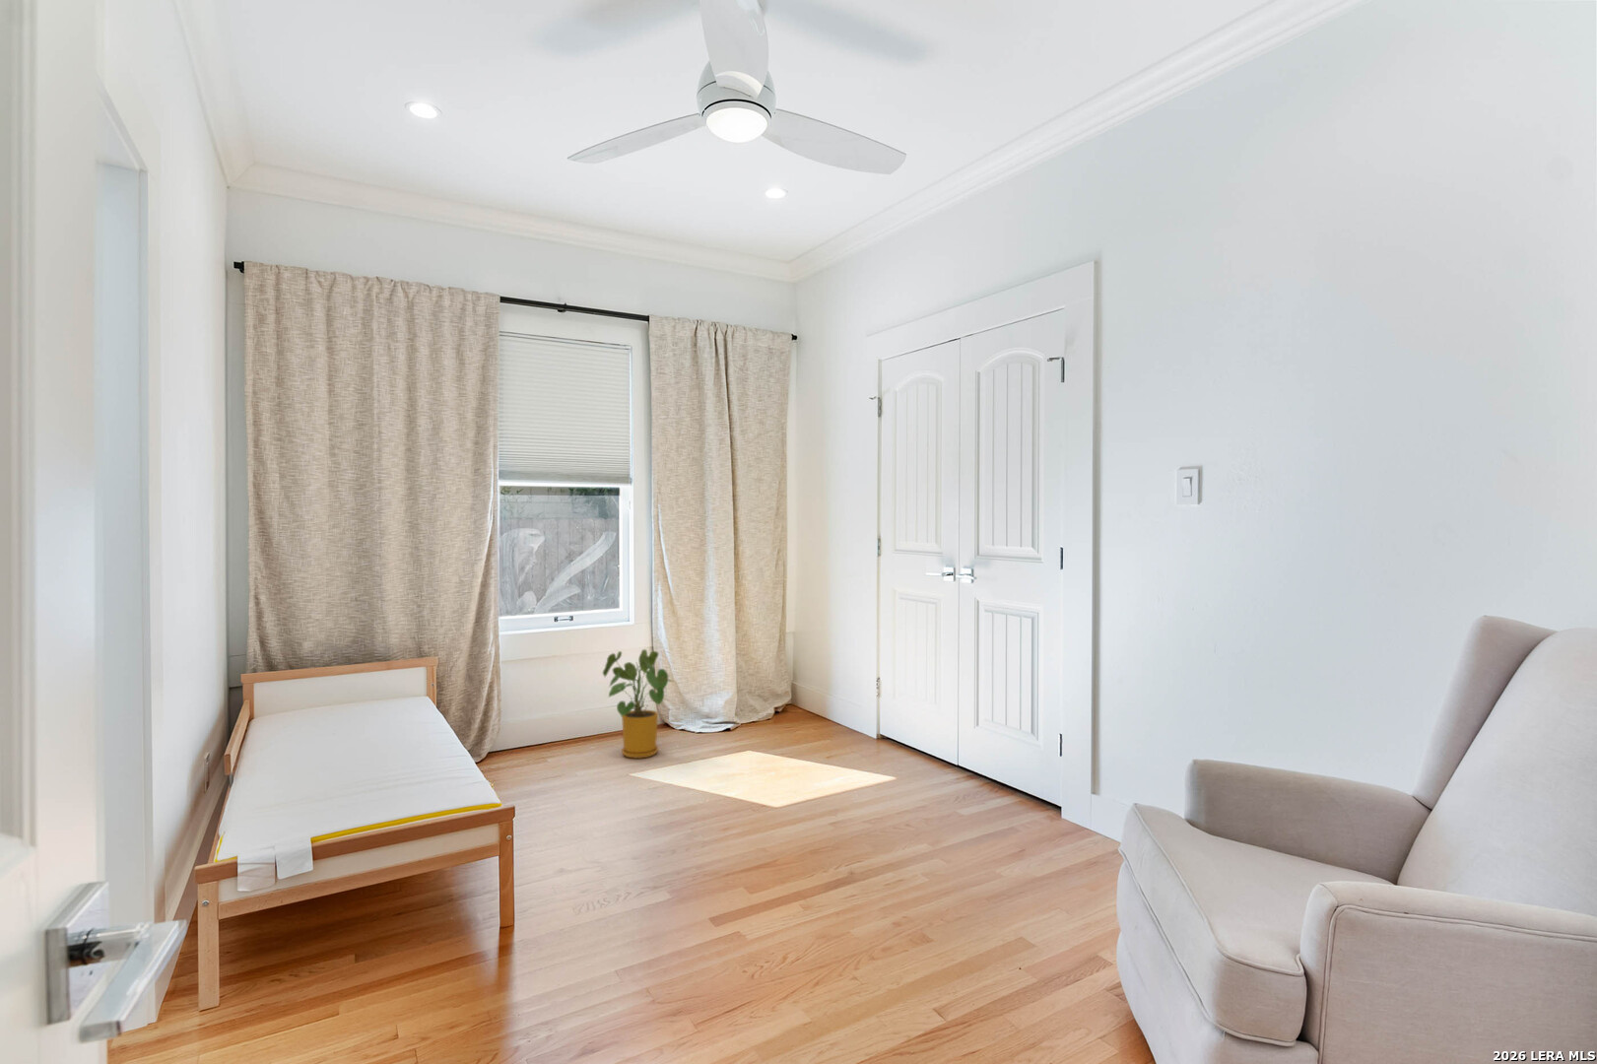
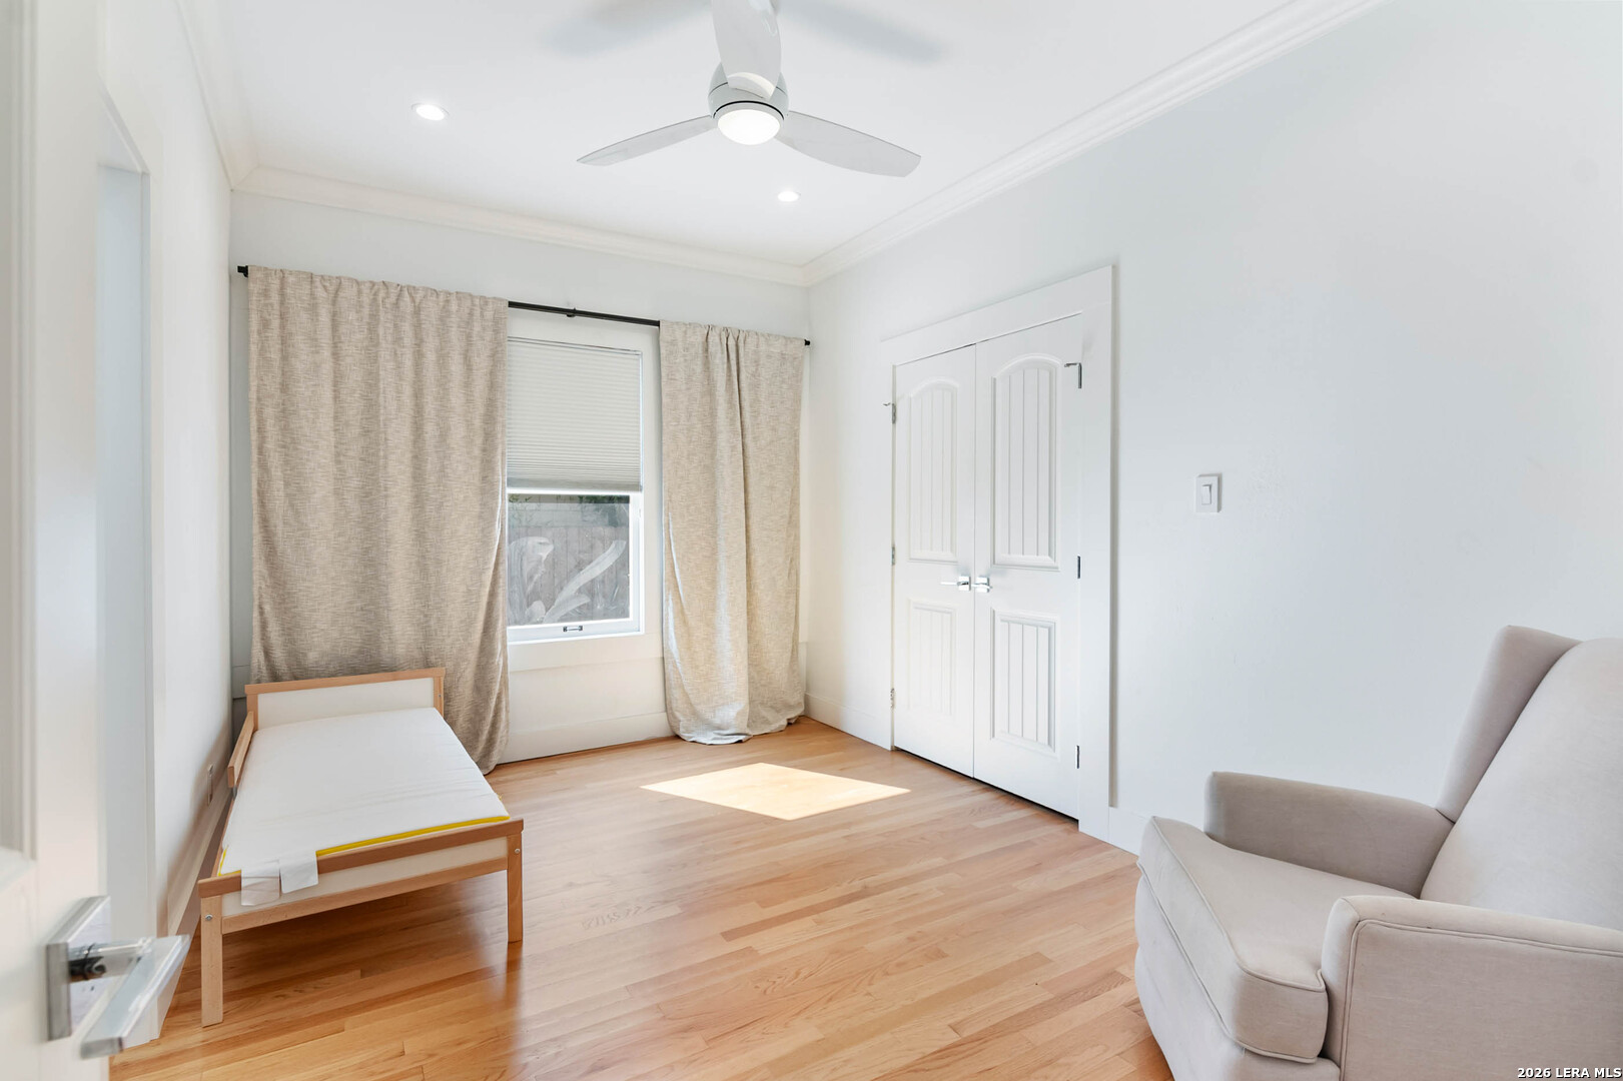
- house plant [602,648,674,760]
